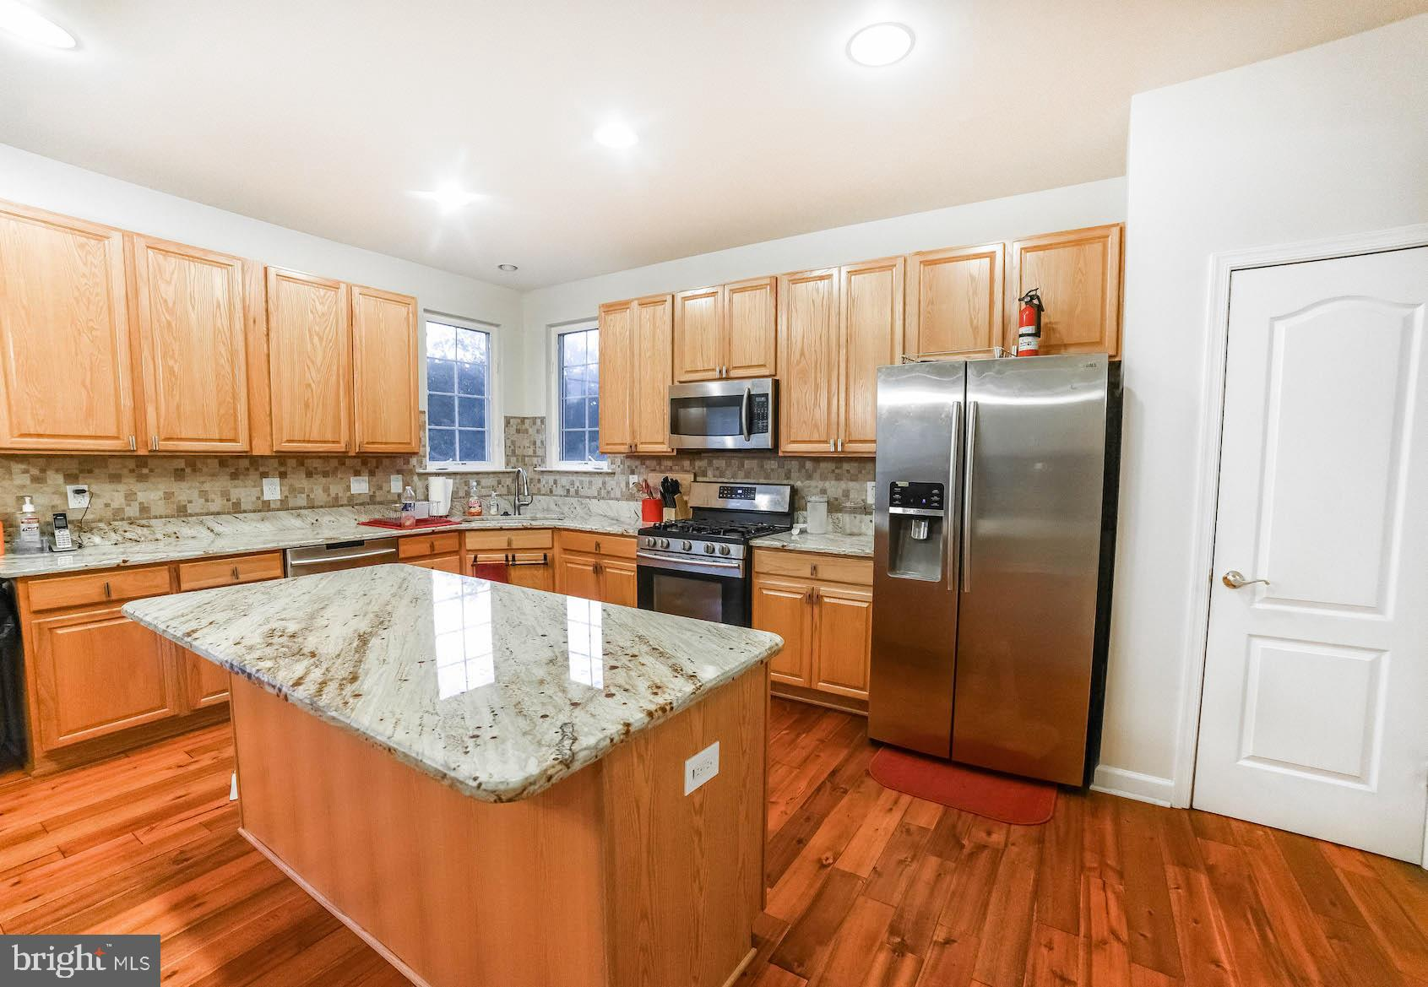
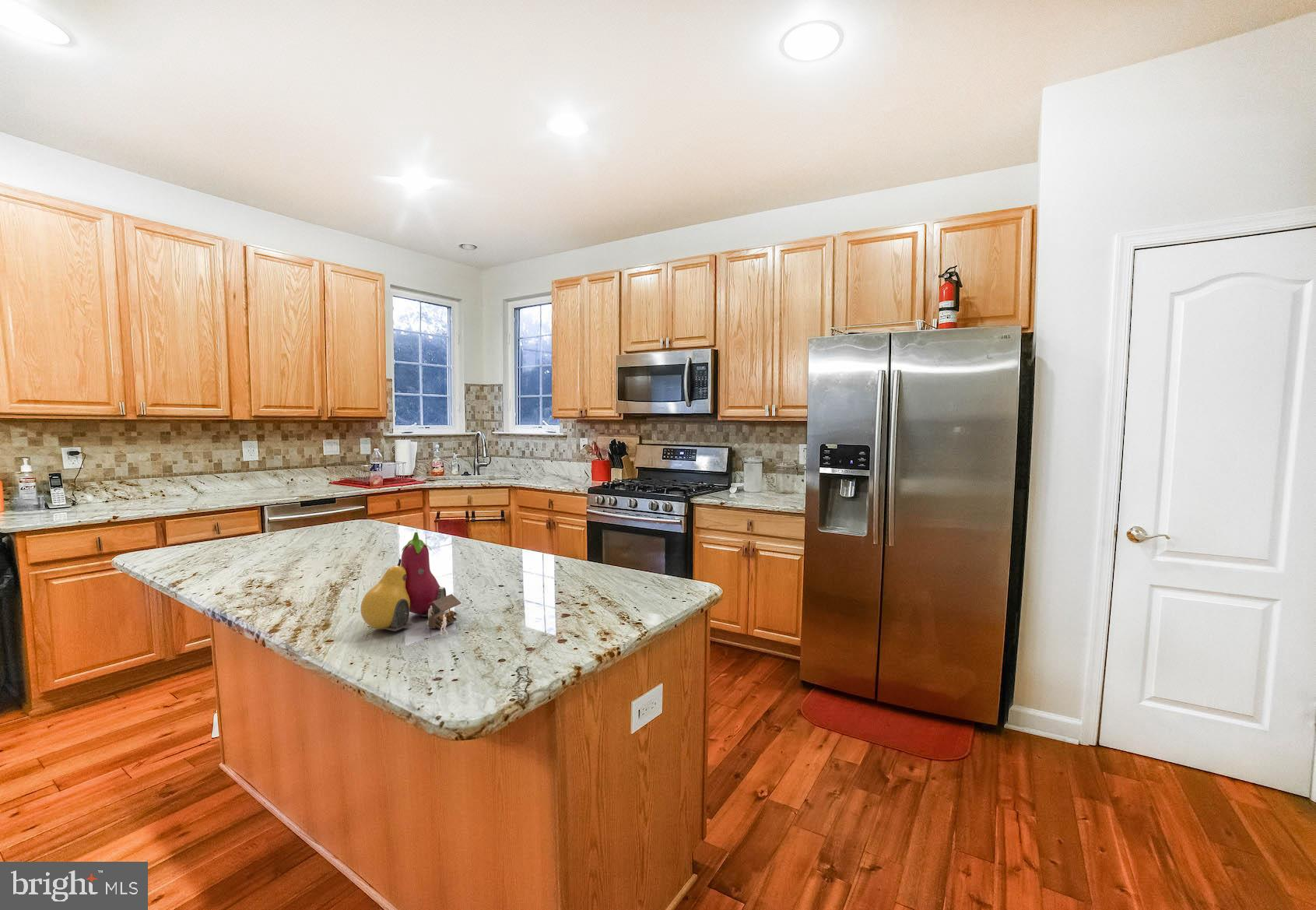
+ fruit [360,531,461,635]
